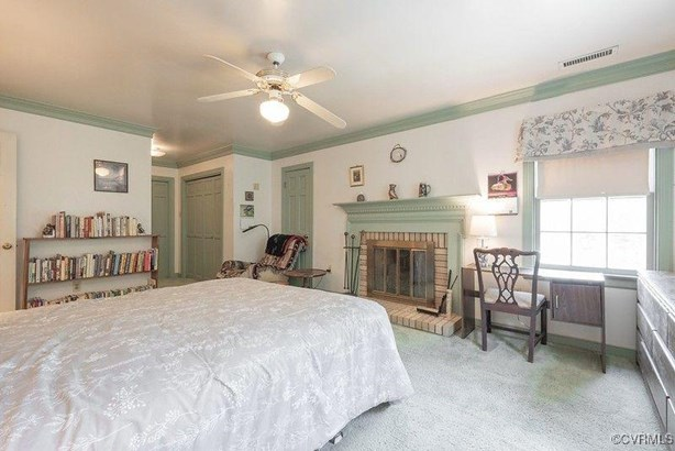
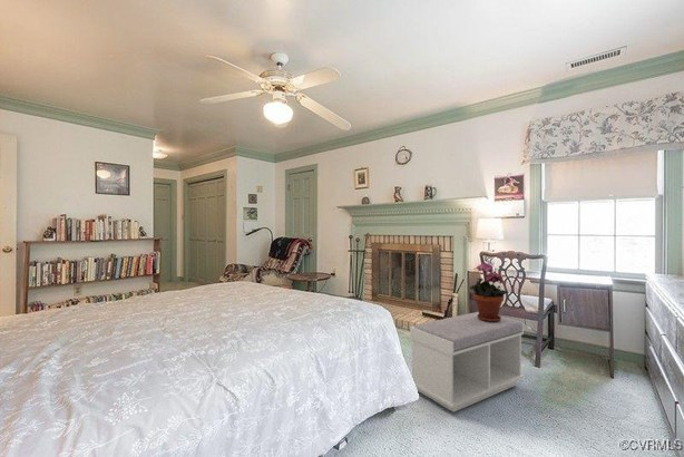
+ bench [409,311,525,414]
+ potted plant [469,262,509,322]
